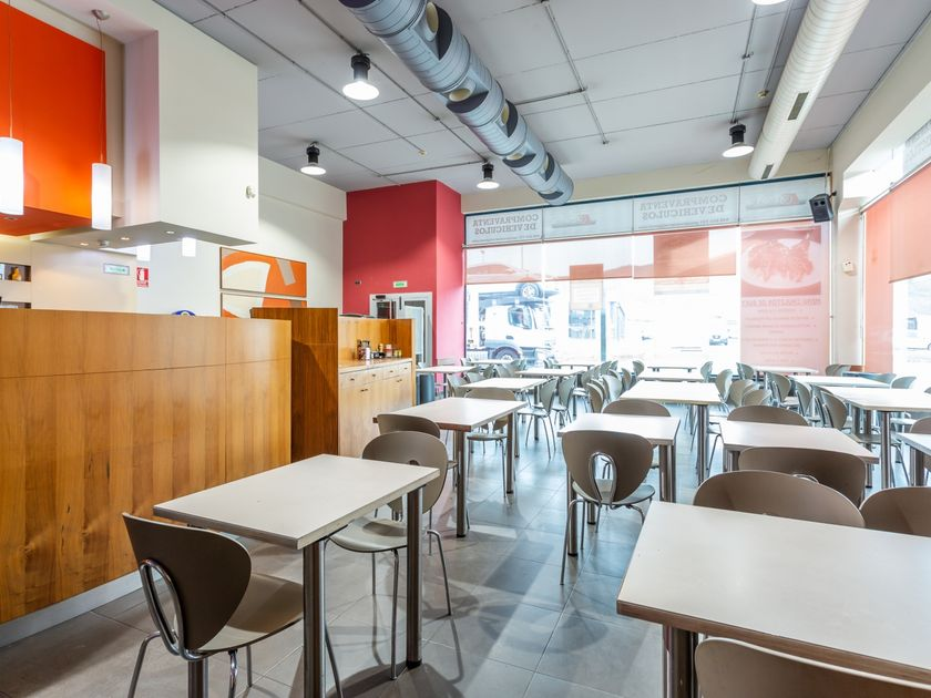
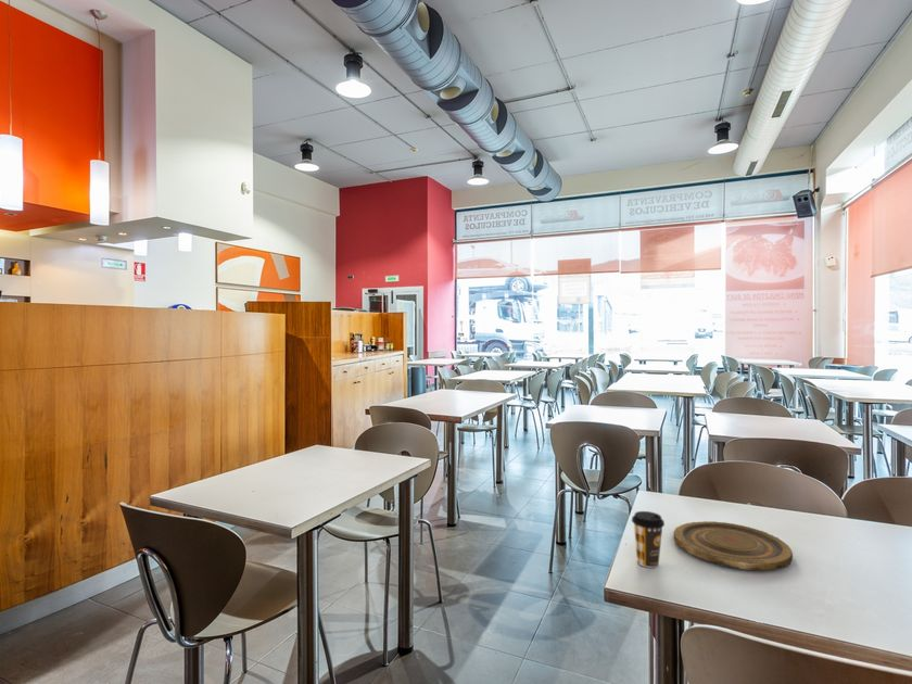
+ plate [673,520,794,571]
+ coffee cup [631,510,666,569]
